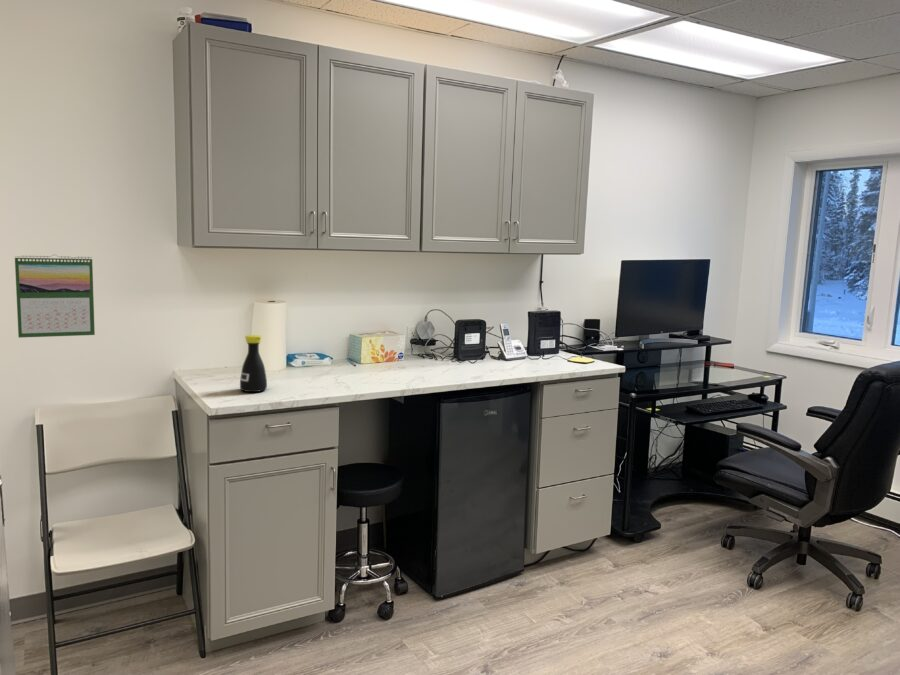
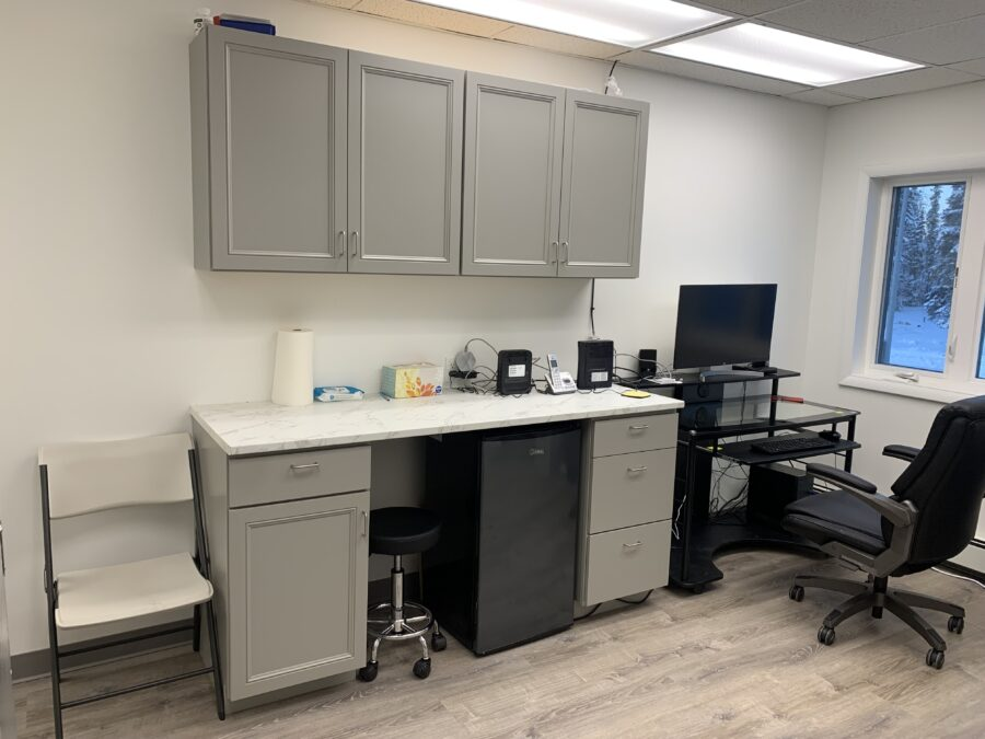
- calendar [14,254,96,339]
- bottle [239,334,268,393]
